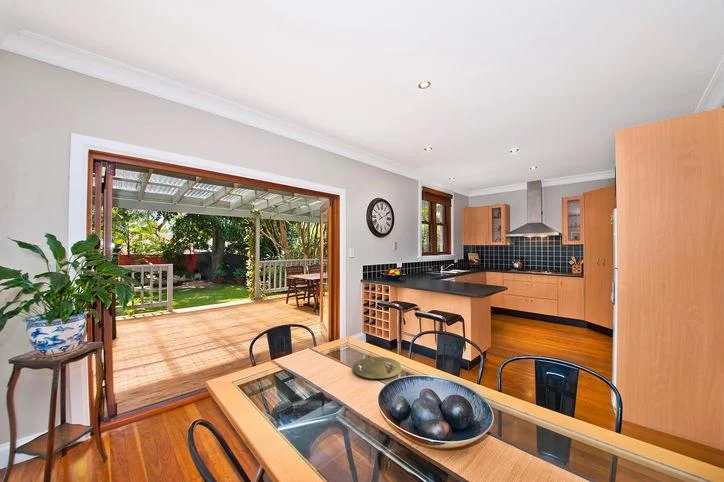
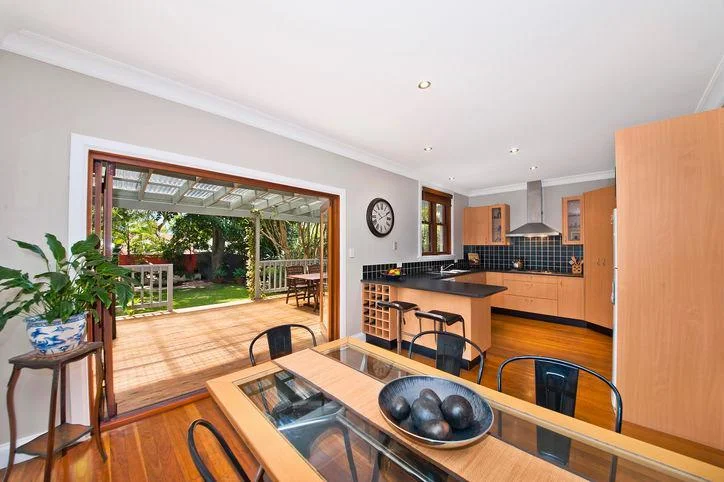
- plate [352,356,403,380]
